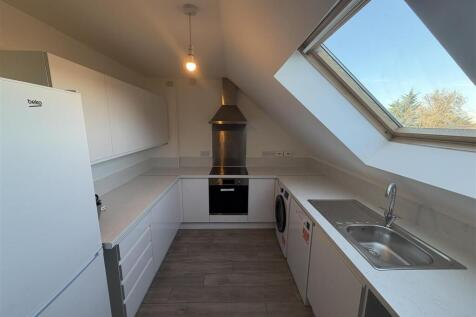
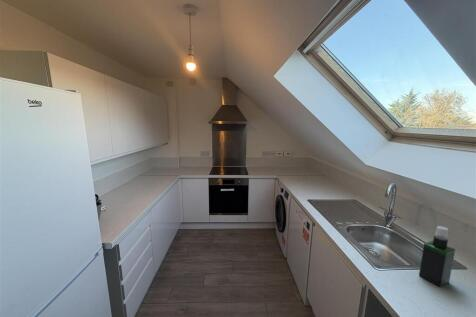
+ spray bottle [418,225,456,288]
